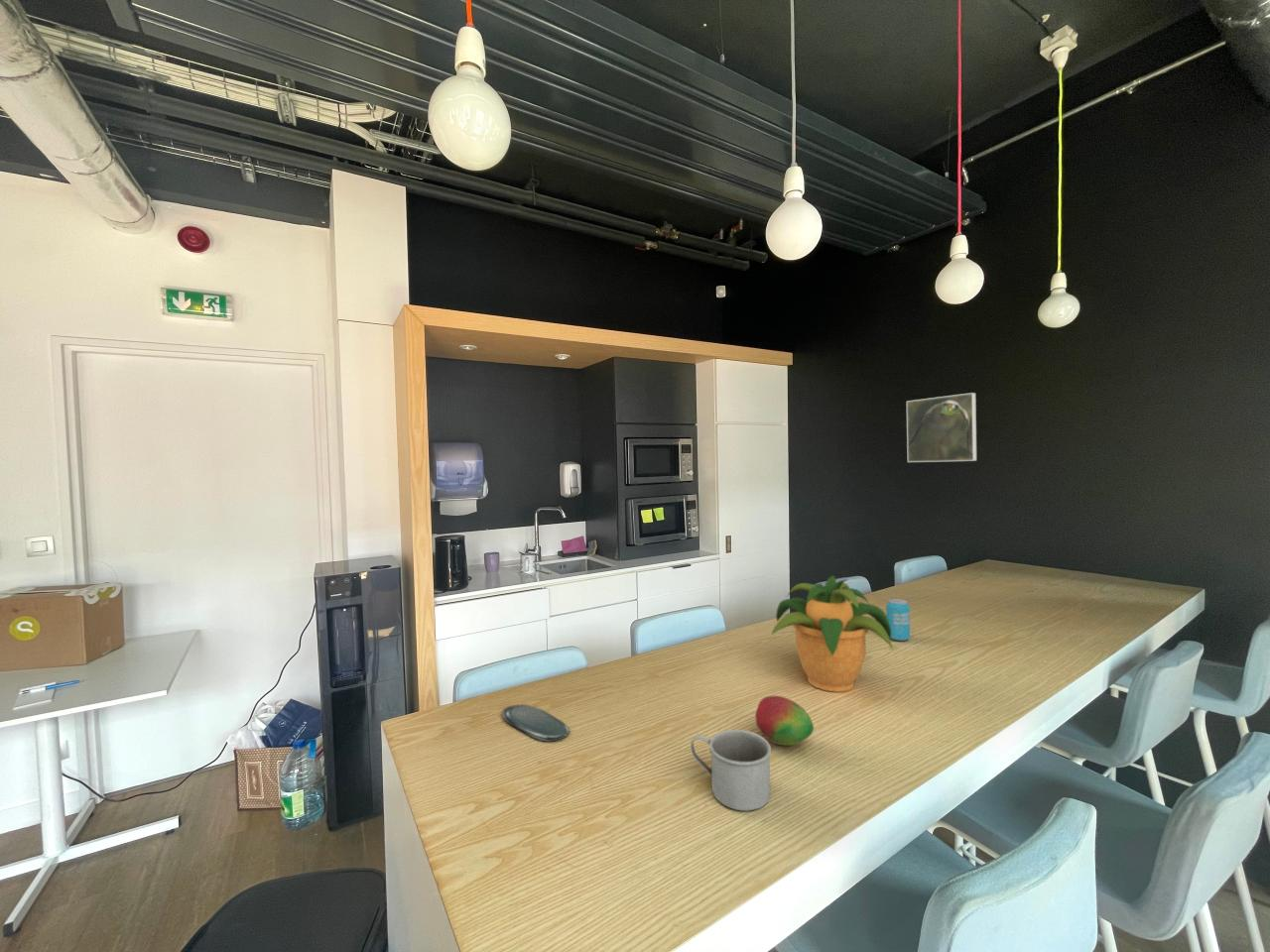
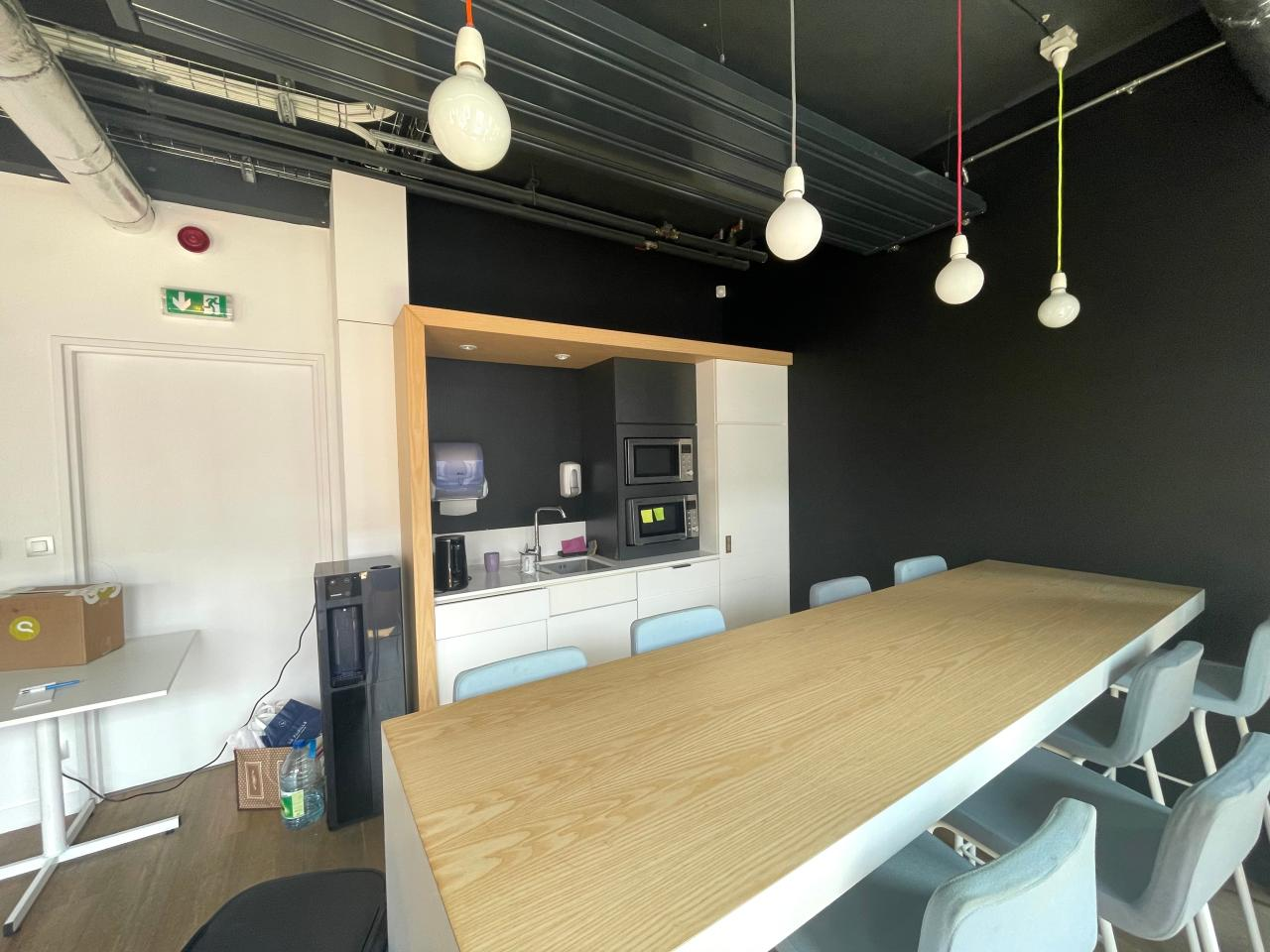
- potted plant [771,575,894,693]
- fruit [754,695,815,747]
- mug [690,729,772,812]
- beverage can [885,598,911,642]
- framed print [906,392,977,463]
- oval tray [501,704,571,742]
